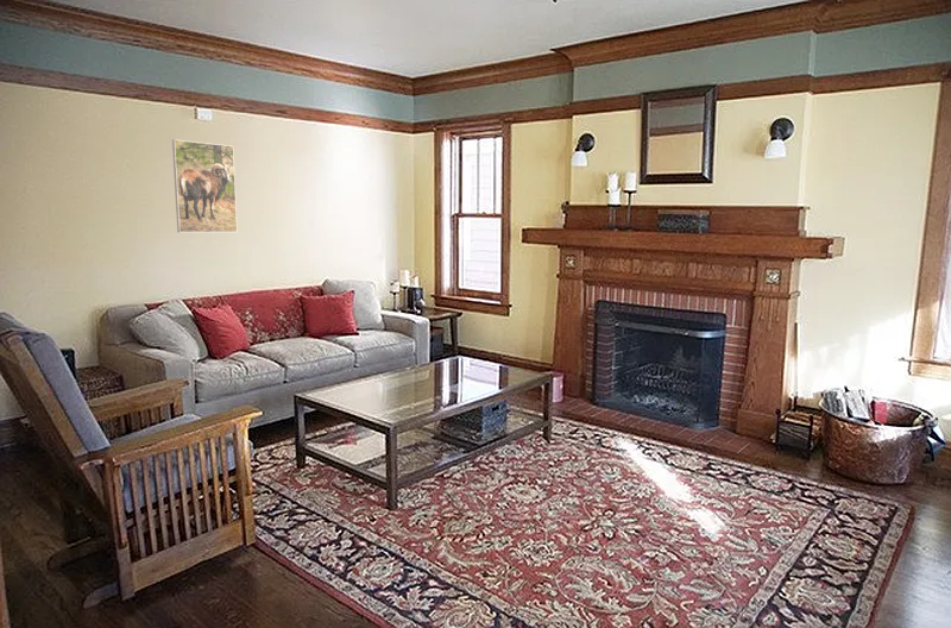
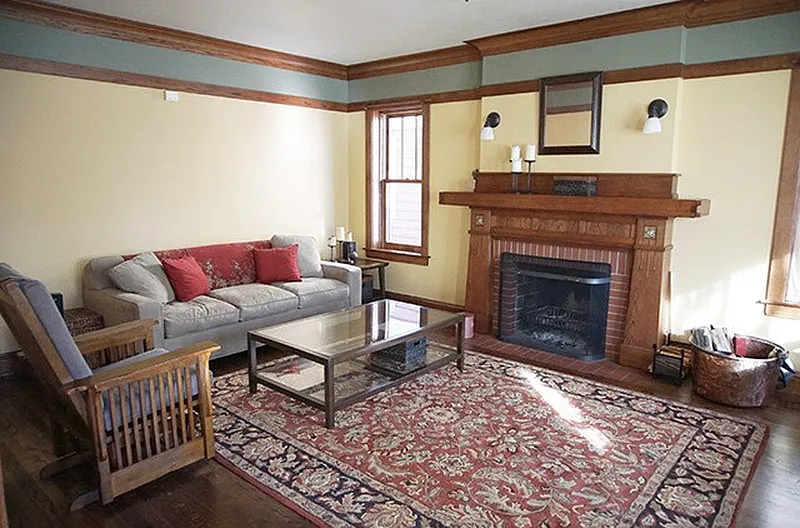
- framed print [171,138,239,233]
